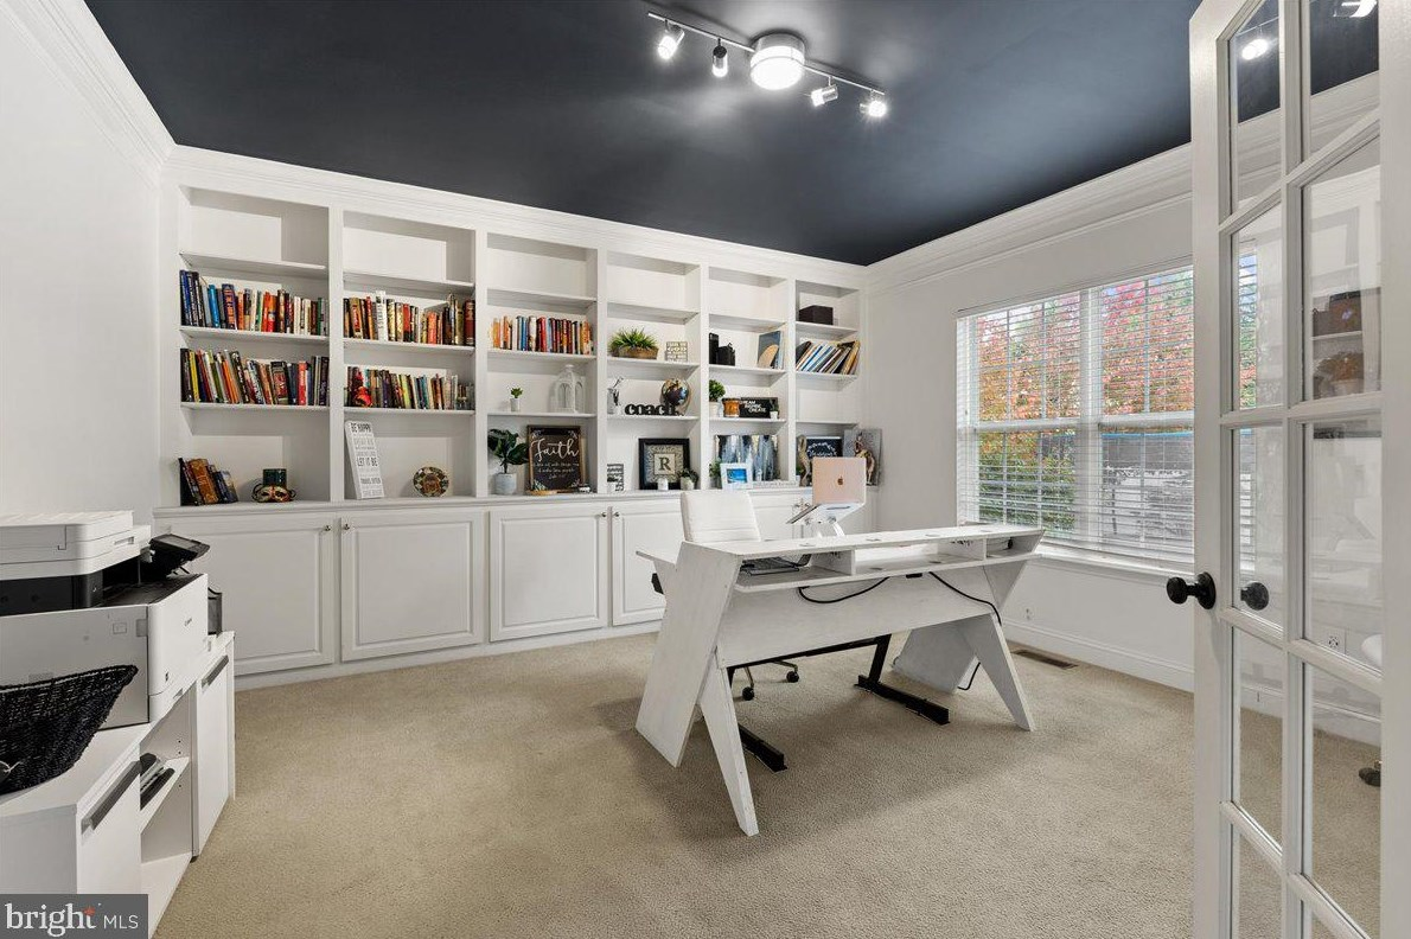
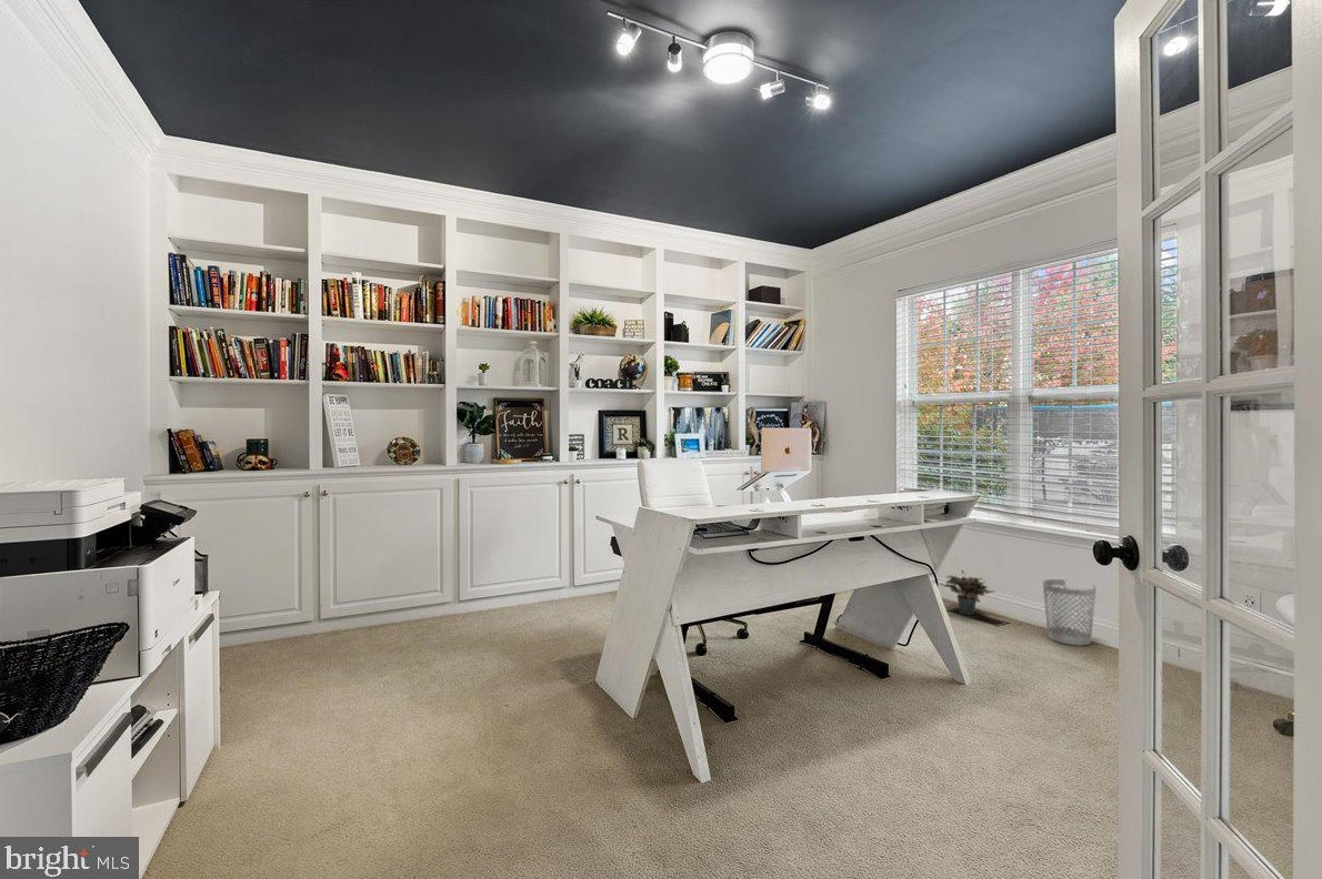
+ wastebasket [1042,578,1098,646]
+ potted plant [939,574,994,616]
